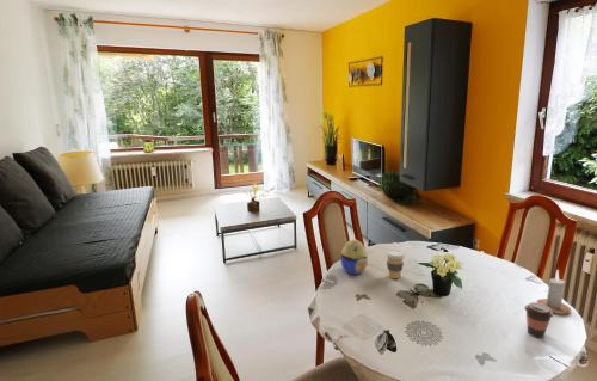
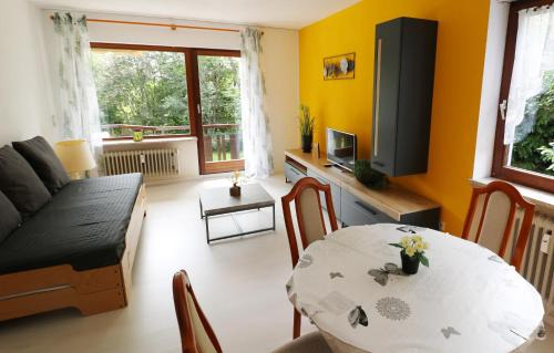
- candle [536,270,572,315]
- coffee cup [523,301,554,339]
- coffee cup [384,248,406,279]
- decorative egg [339,239,369,276]
